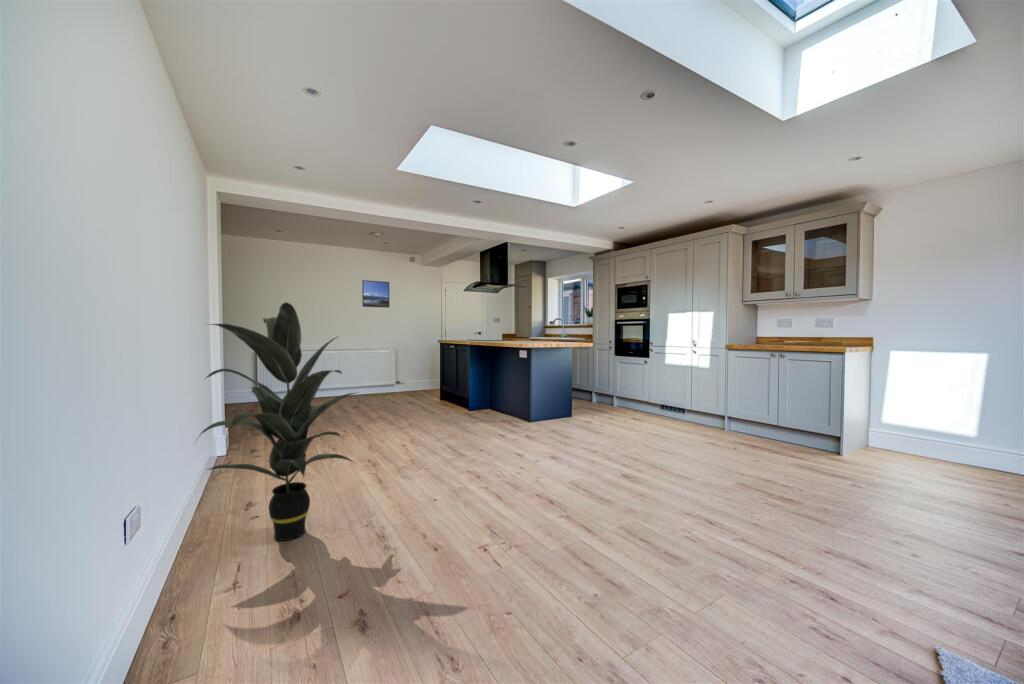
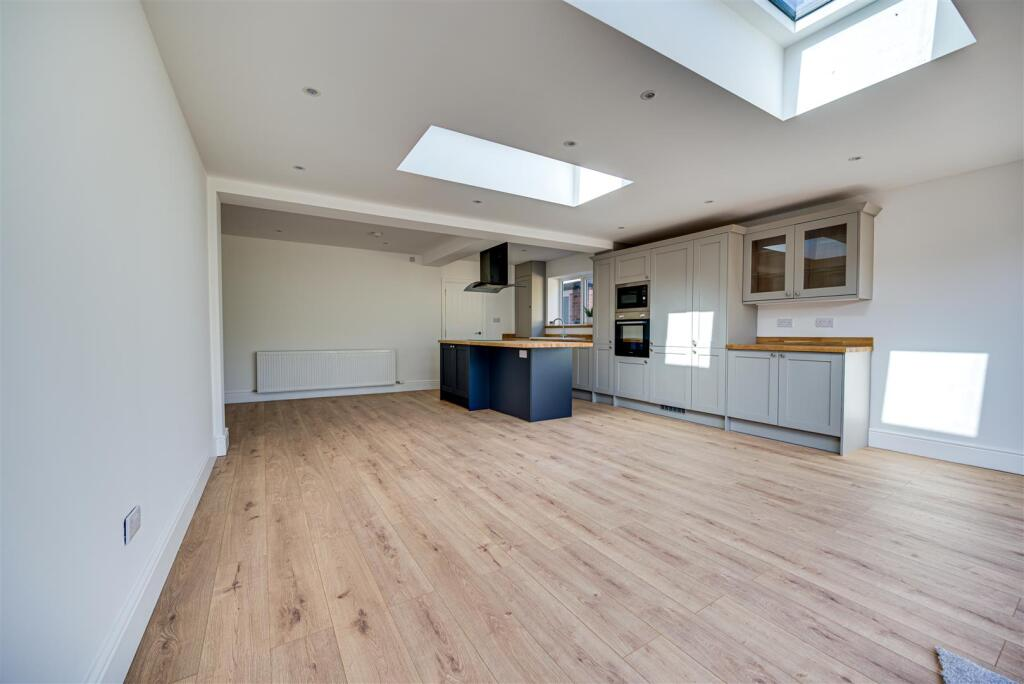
- indoor plant [193,301,360,542]
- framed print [361,279,390,309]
